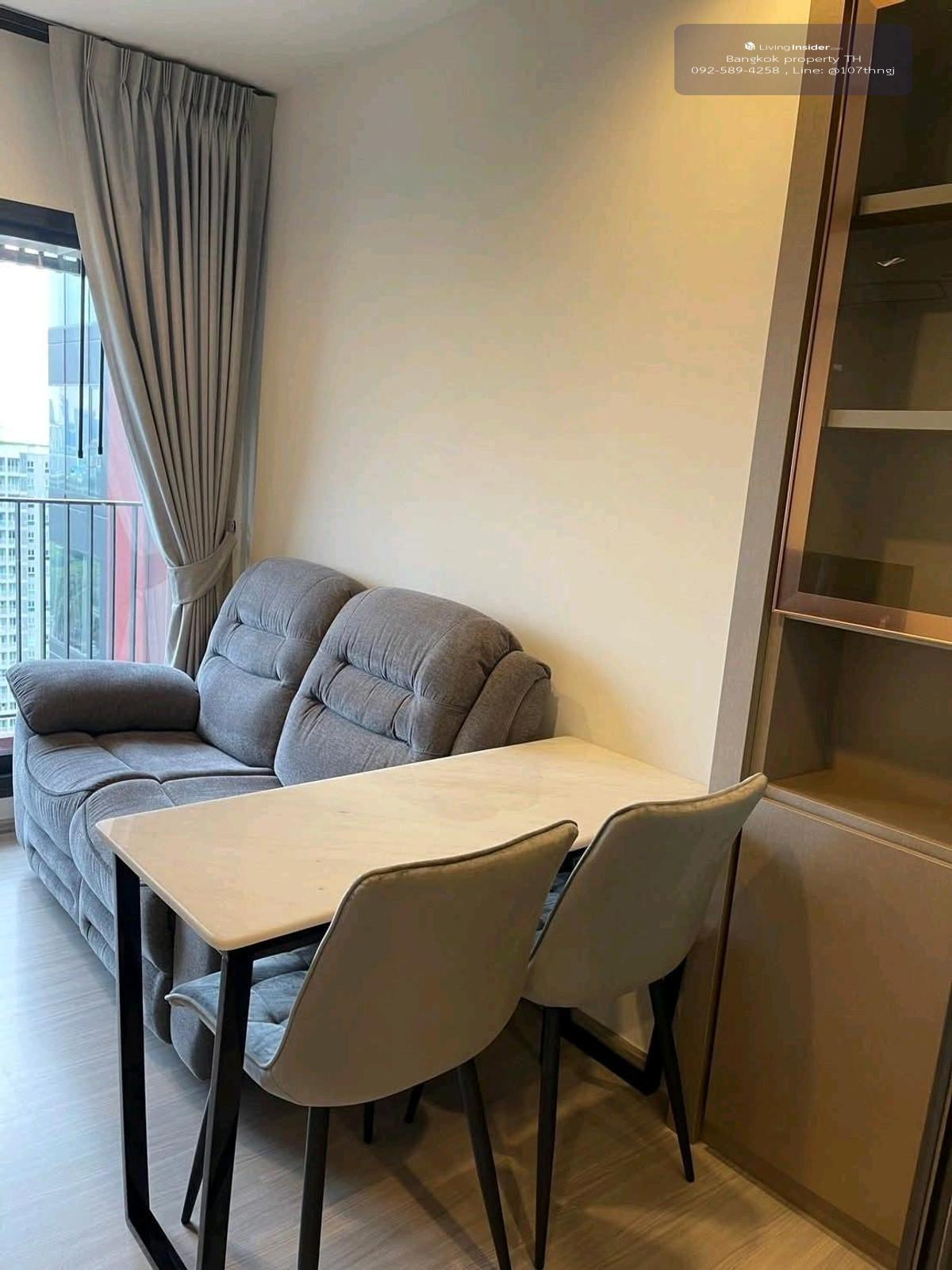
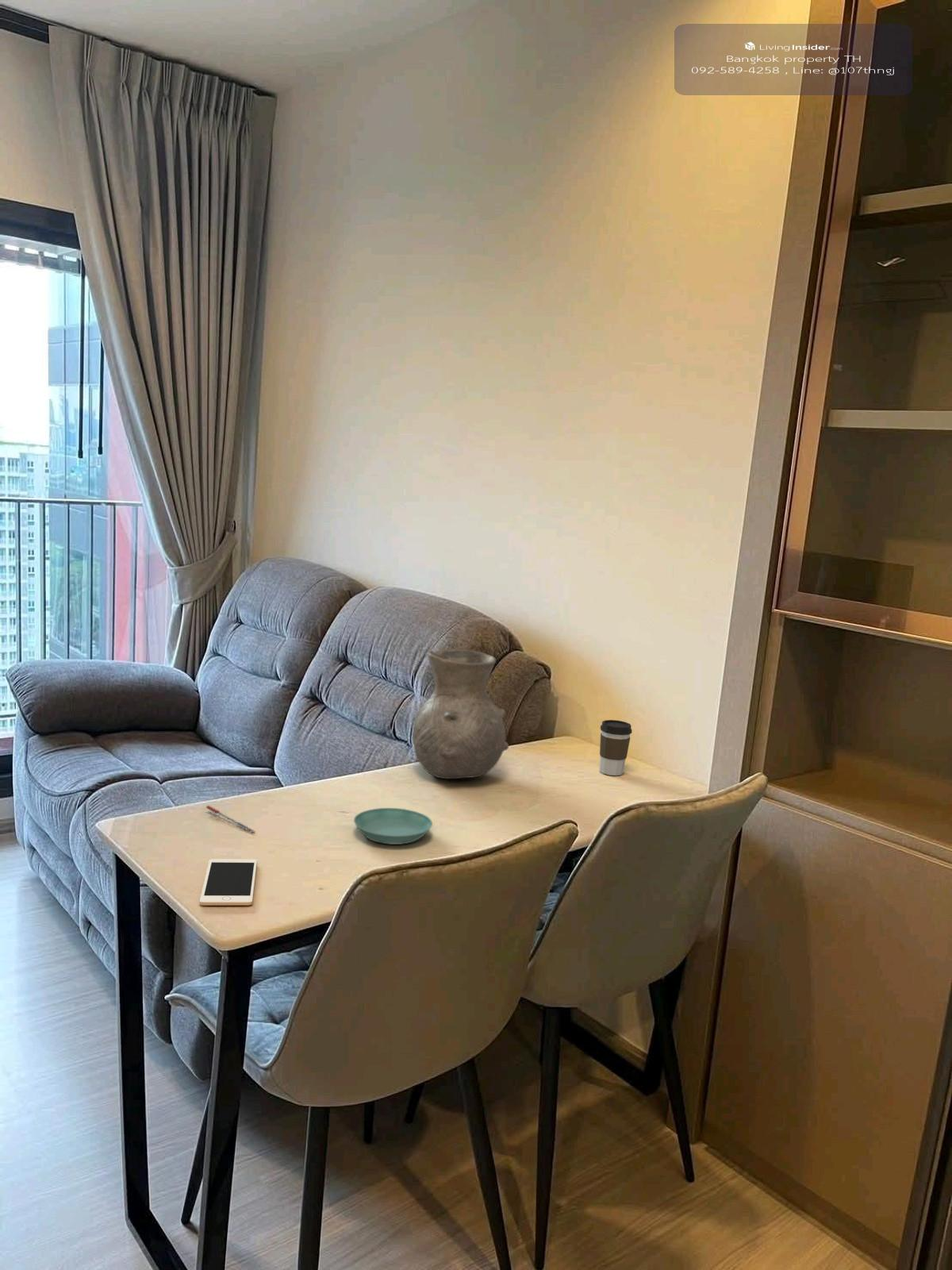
+ coffee cup [599,719,633,776]
+ vase [412,648,509,779]
+ pen [205,805,255,833]
+ saucer [353,807,433,845]
+ cell phone [199,858,258,906]
